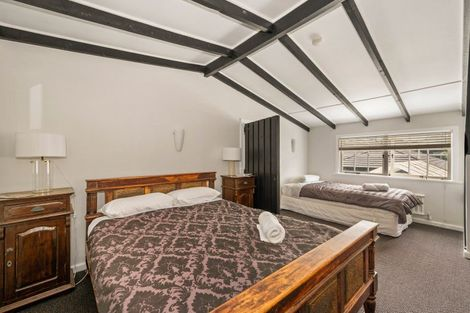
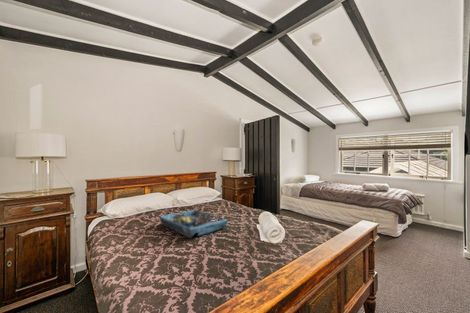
+ serving tray [158,209,229,239]
